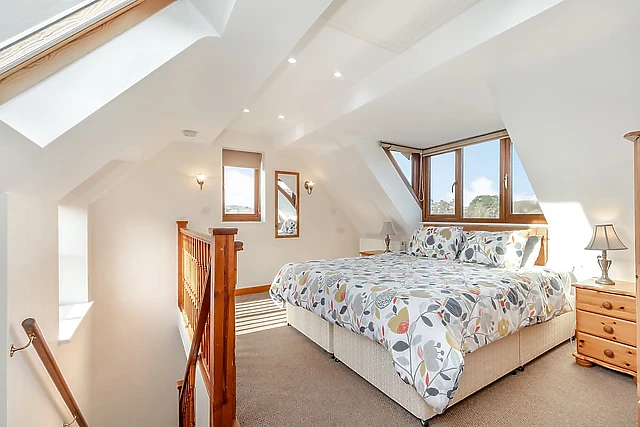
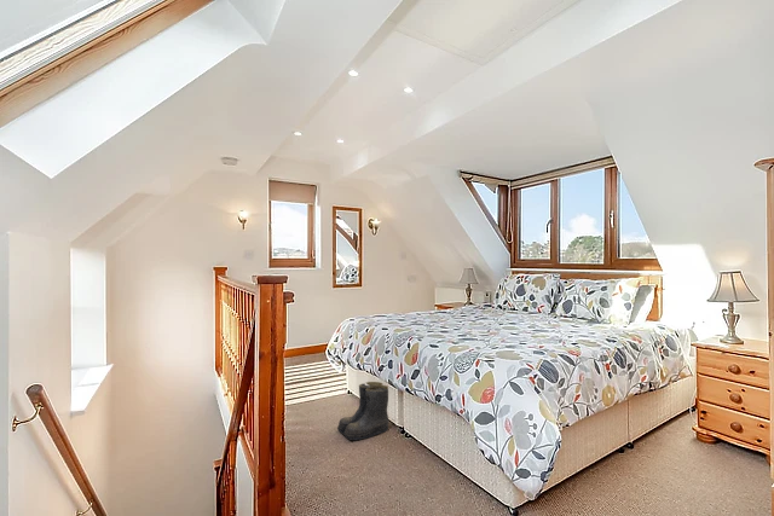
+ boots [336,381,391,441]
